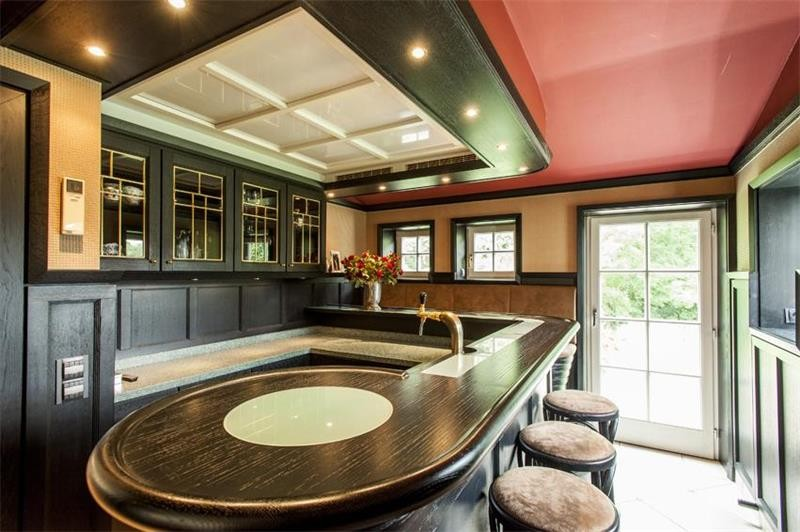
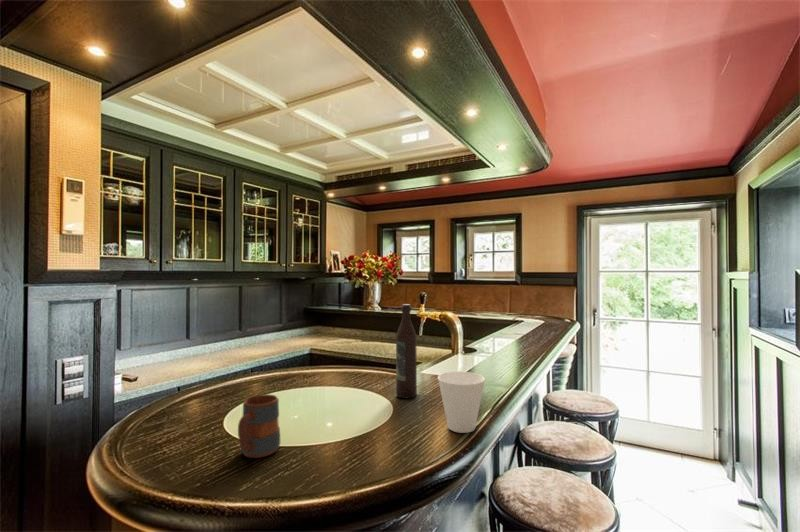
+ cup [437,371,486,434]
+ mug [237,393,281,459]
+ wine bottle [395,303,418,399]
